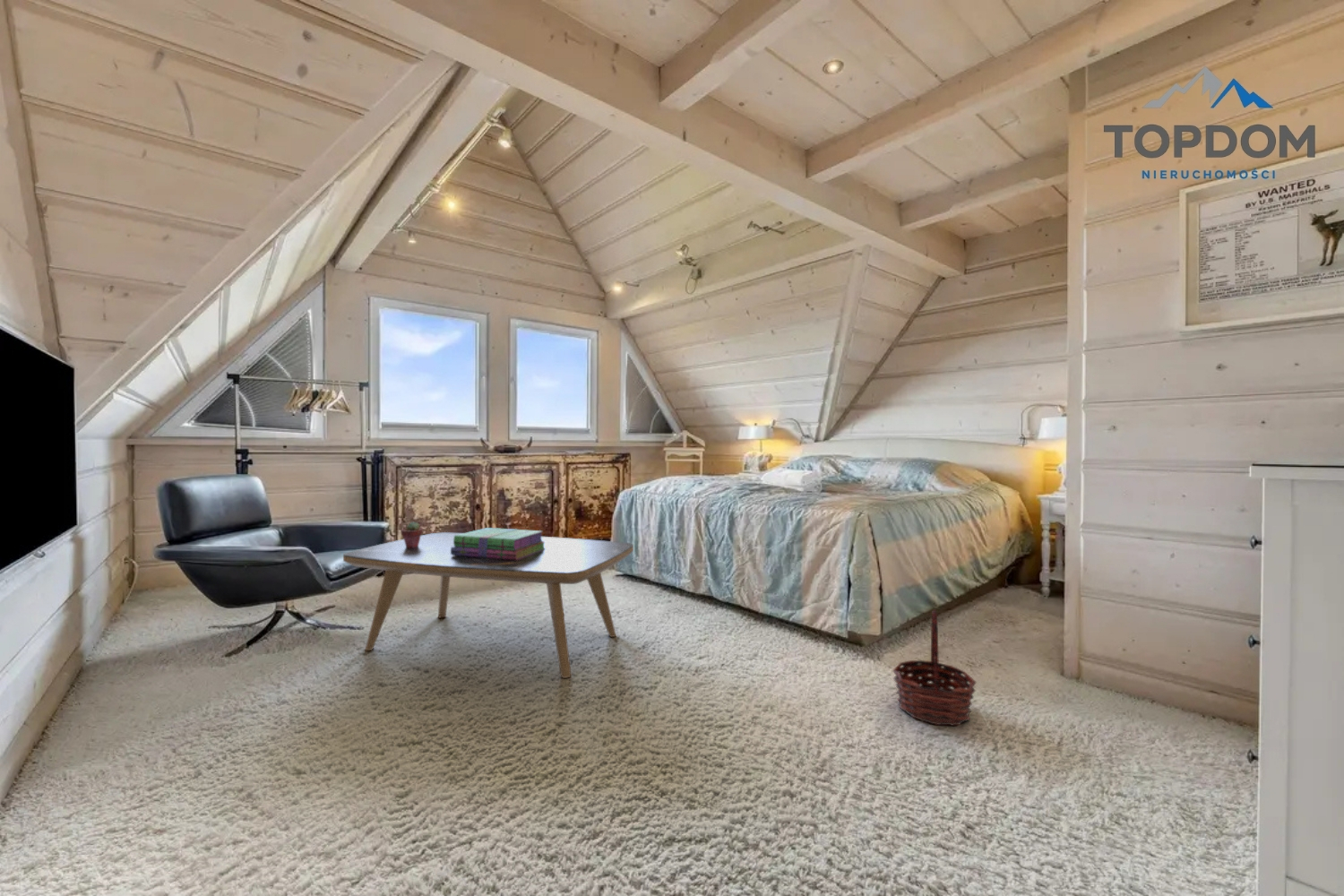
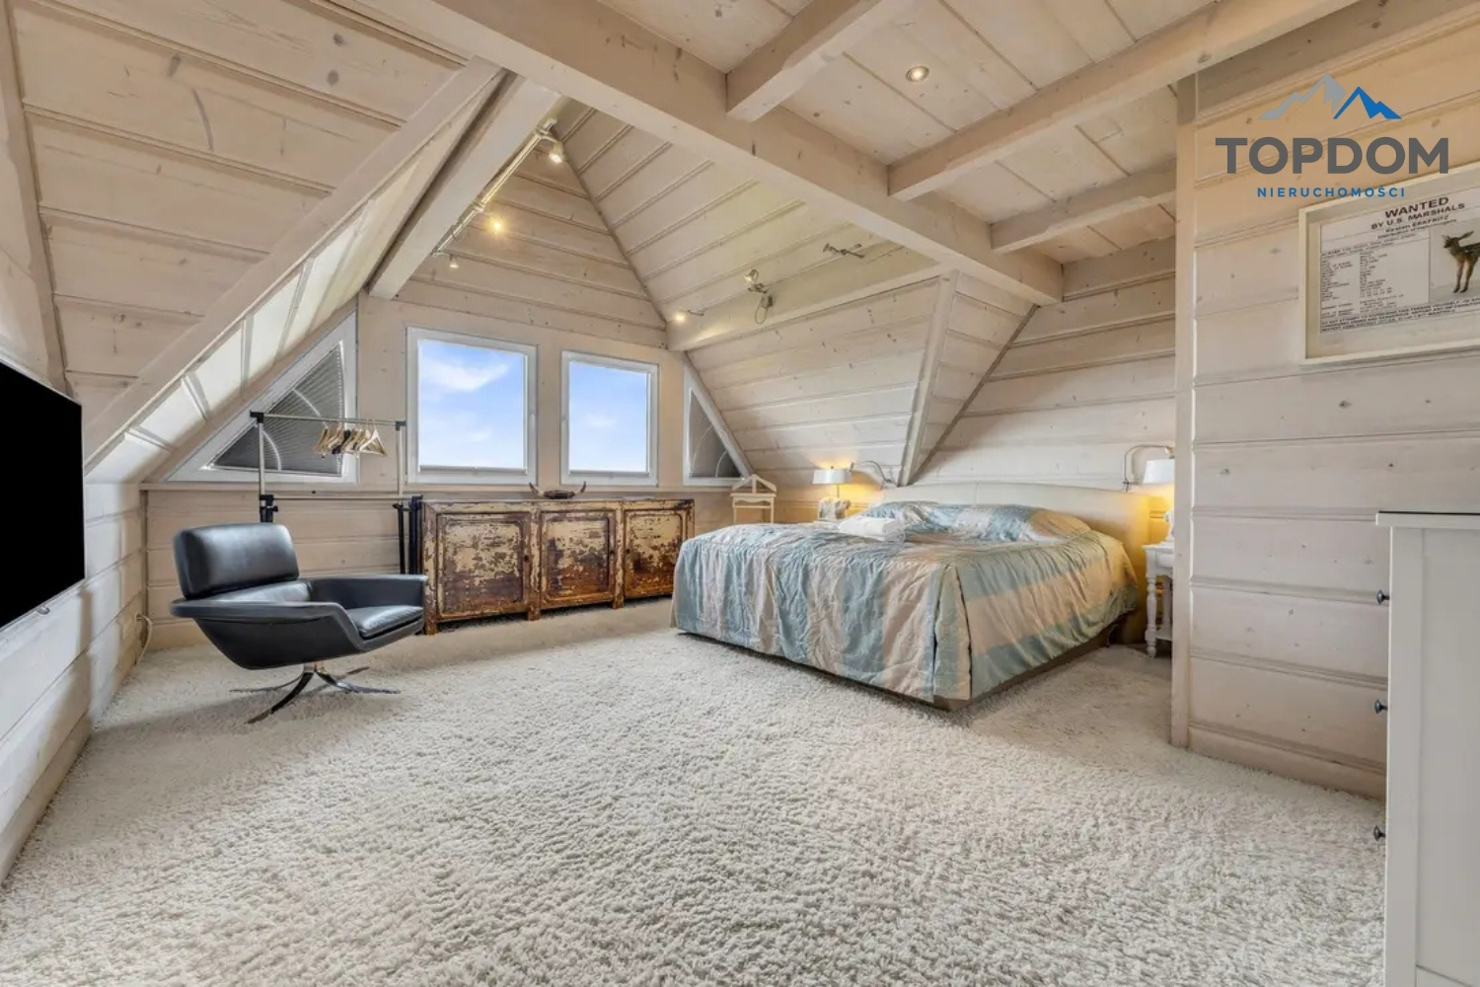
- stack of books [451,527,546,560]
- coffee table [342,531,634,679]
- basket [892,608,978,727]
- potted succulent [401,521,424,548]
